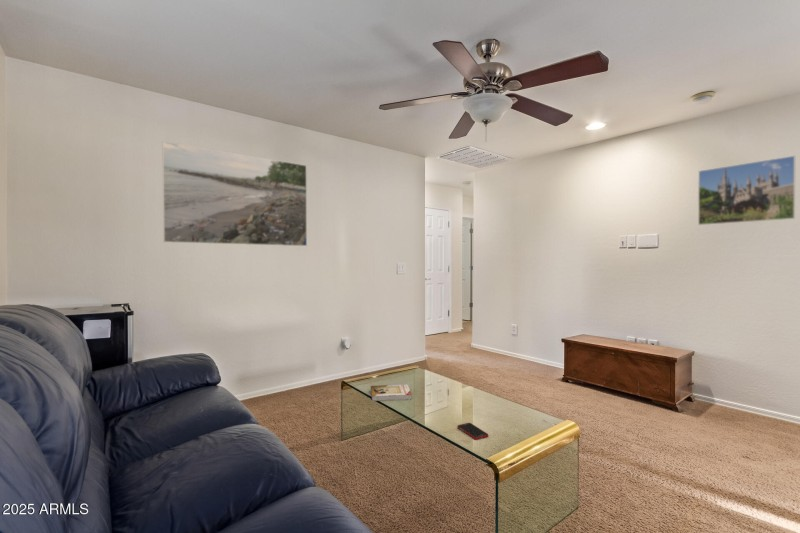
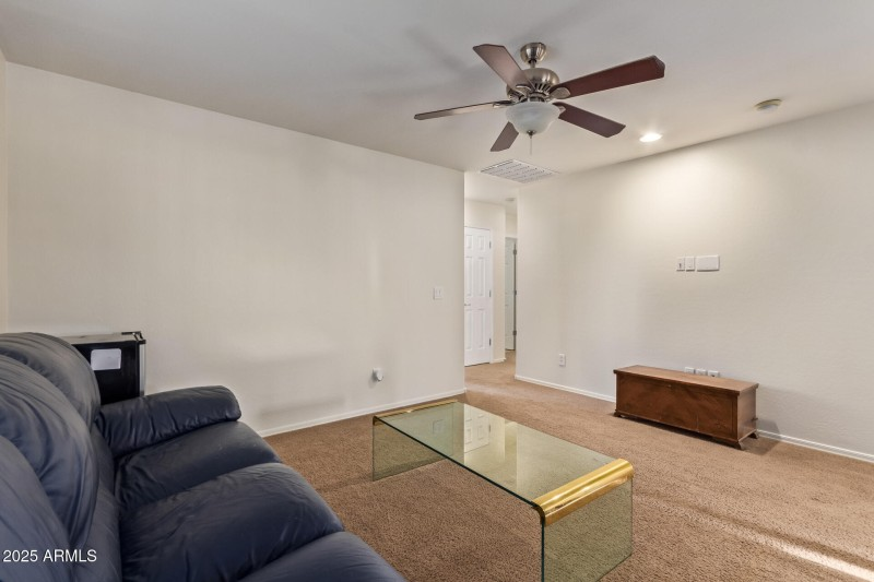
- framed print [161,140,308,247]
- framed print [697,155,796,226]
- book [370,383,413,402]
- cell phone [456,422,489,441]
